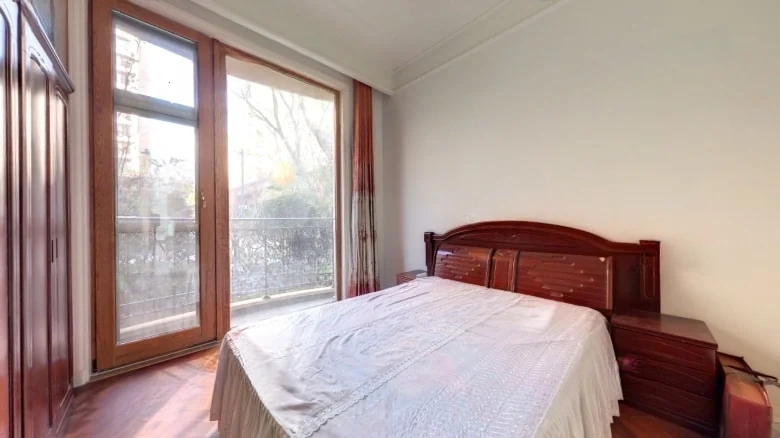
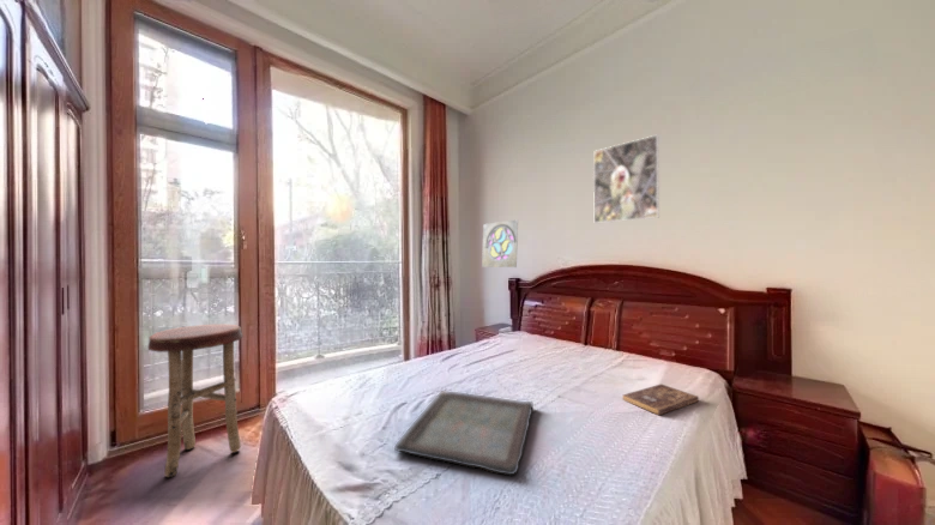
+ serving tray [393,390,535,476]
+ stool [147,324,243,478]
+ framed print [592,133,660,224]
+ wall ornament [481,219,519,268]
+ bible [621,382,700,416]
